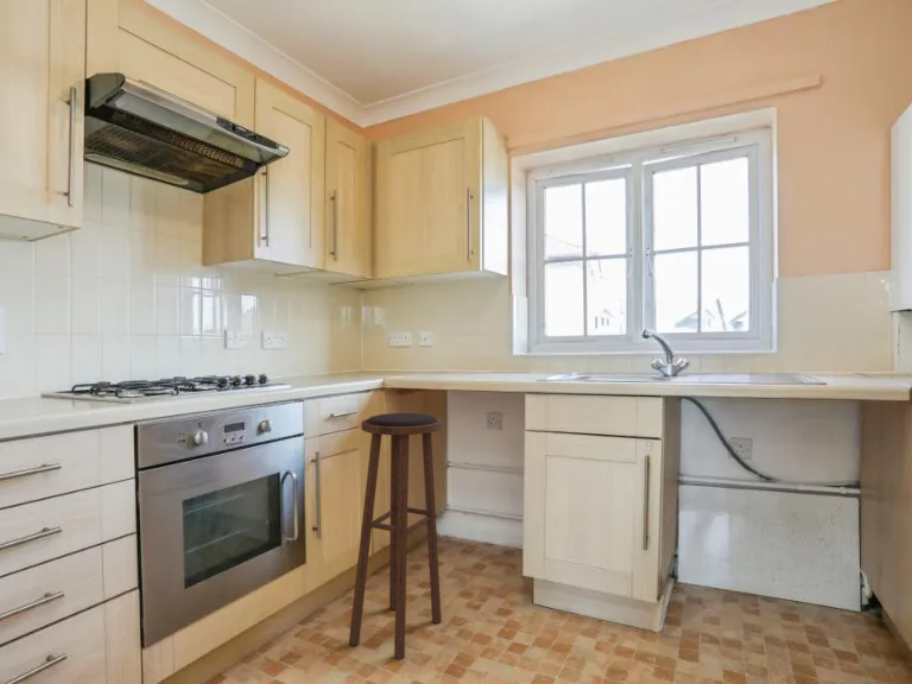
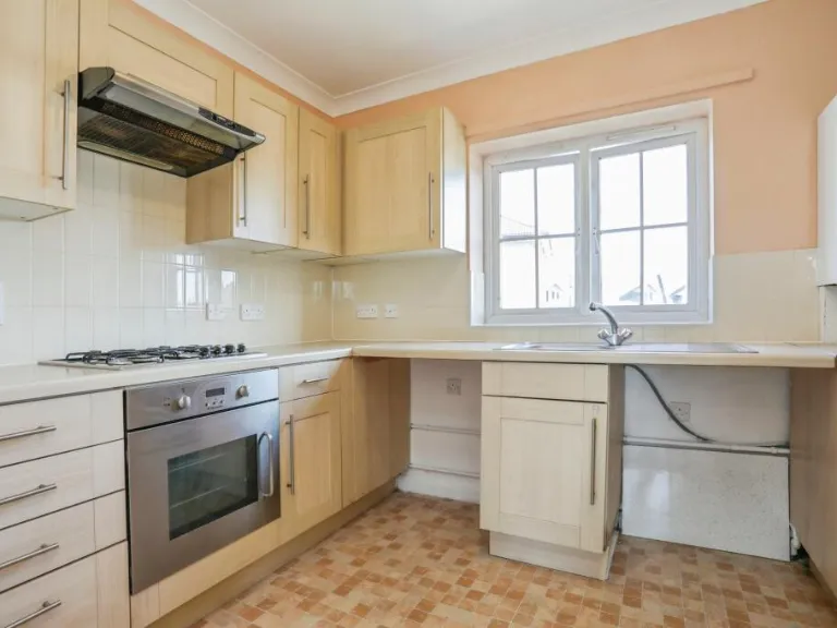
- stool [348,412,443,660]
